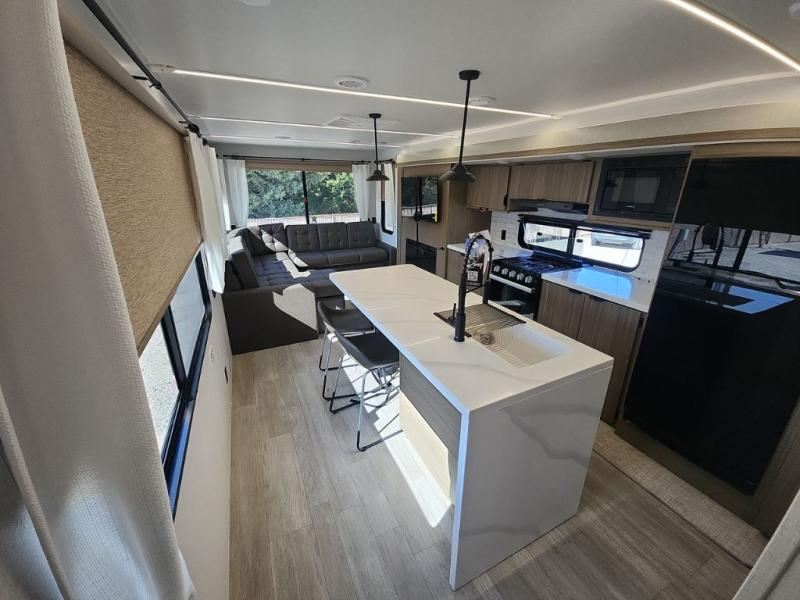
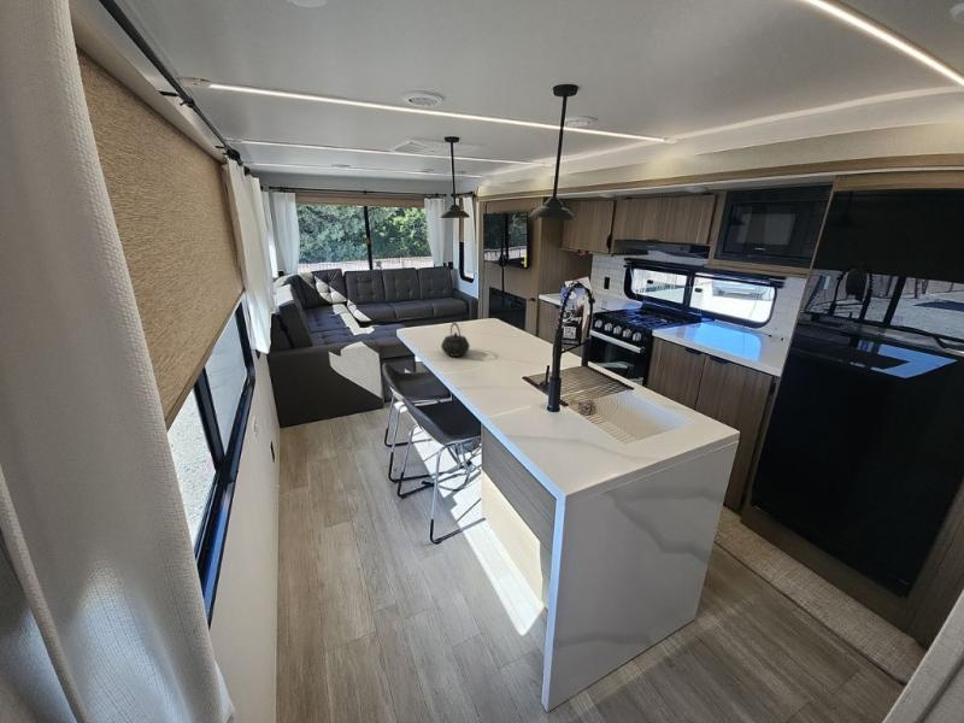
+ kettle [440,322,471,358]
